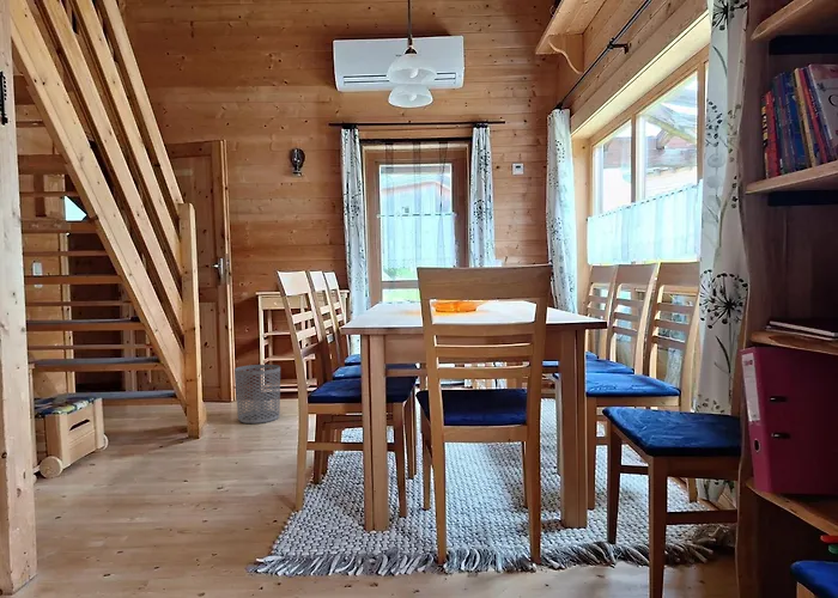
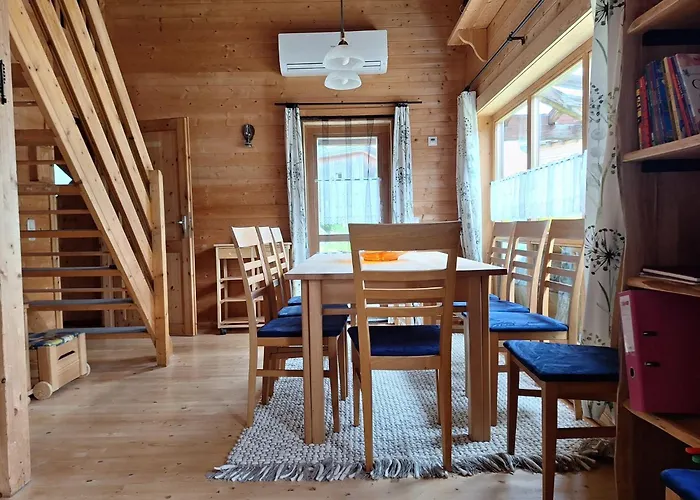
- waste bin [233,364,281,425]
